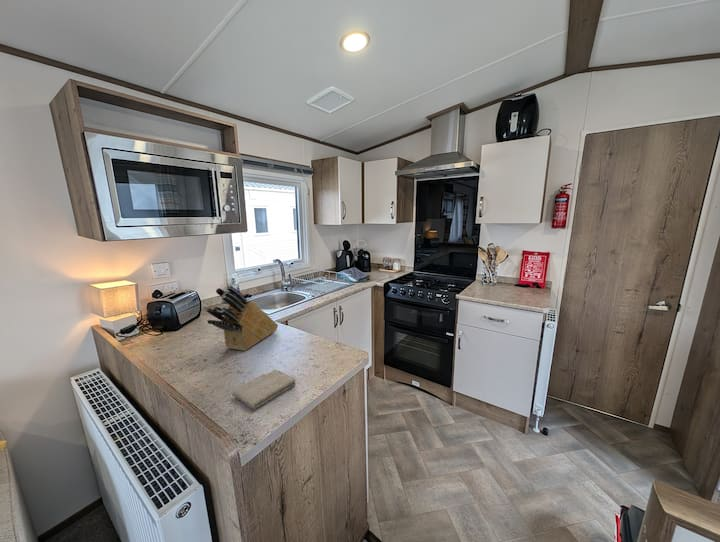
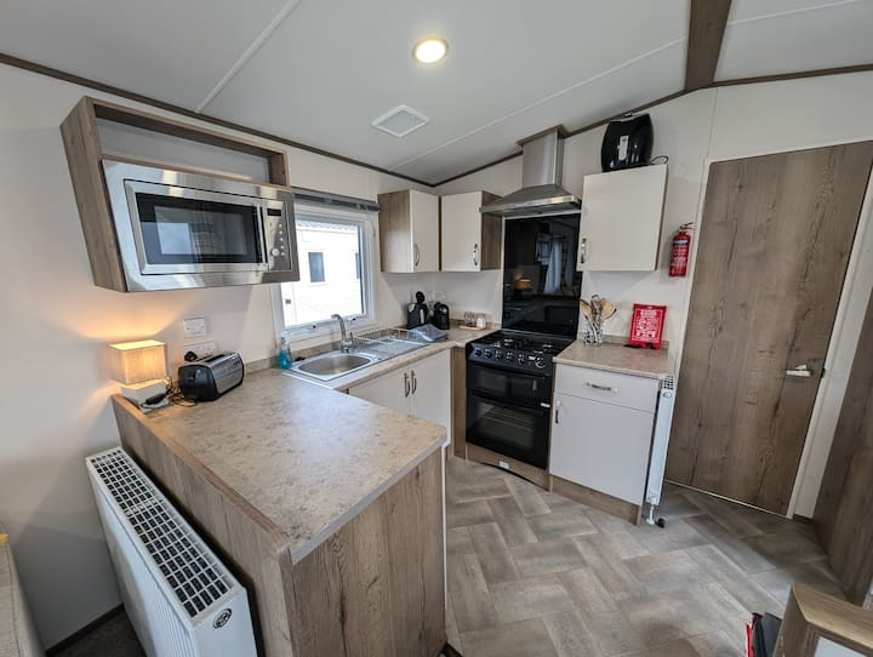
- knife block [204,285,279,351]
- washcloth [231,369,297,410]
